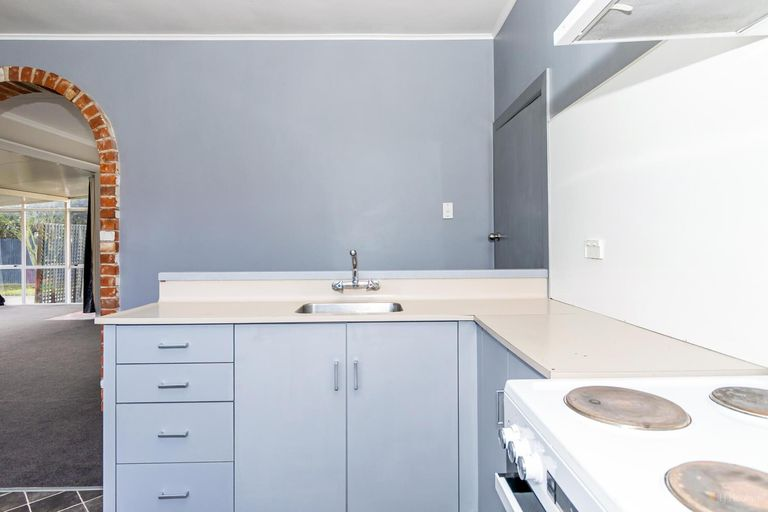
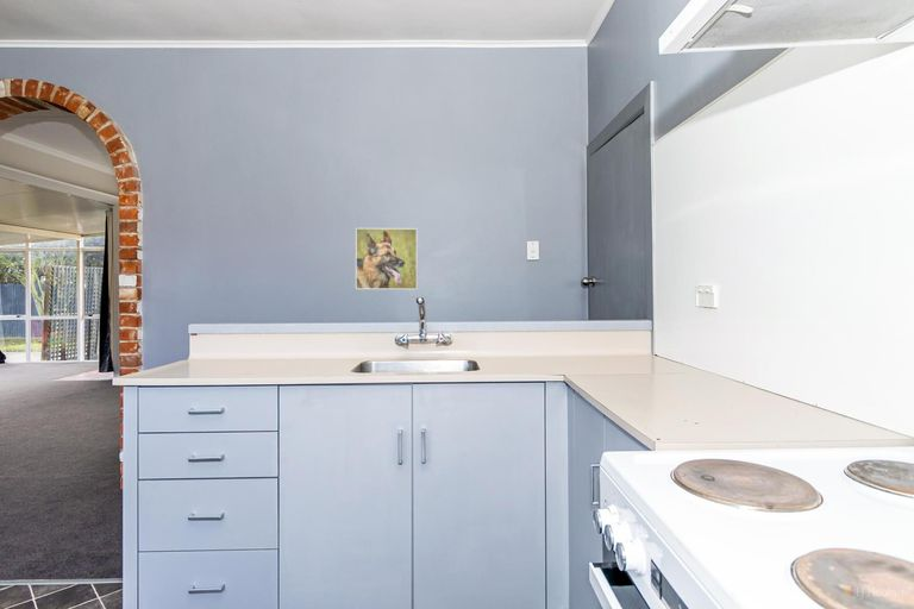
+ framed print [355,227,419,290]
